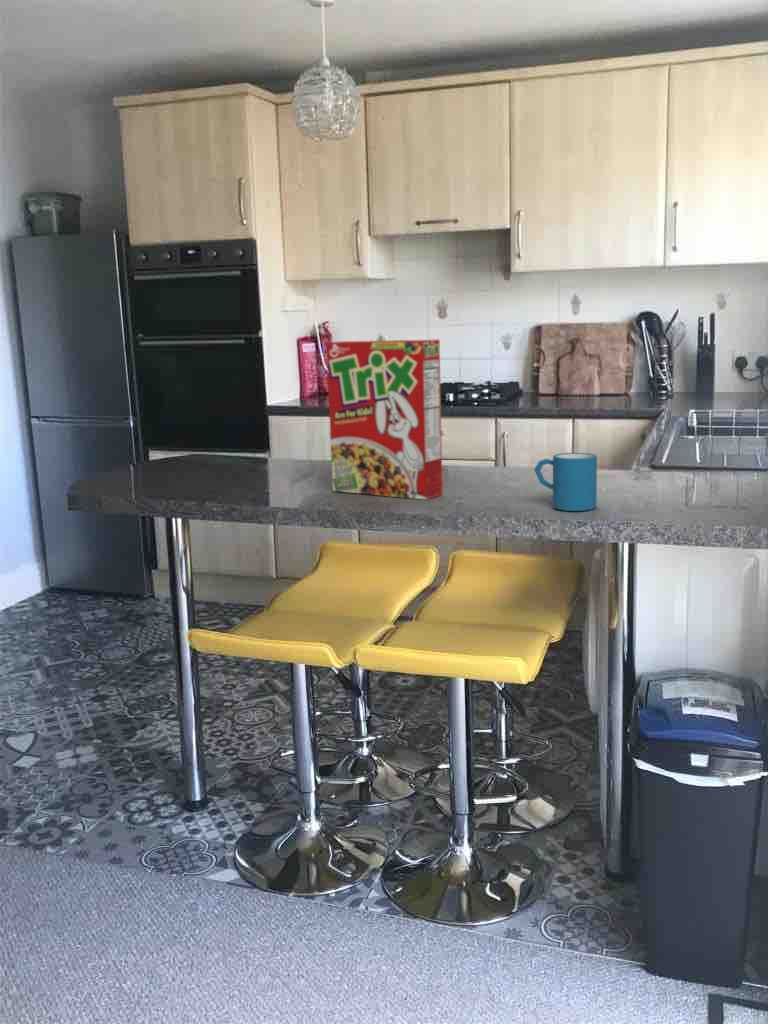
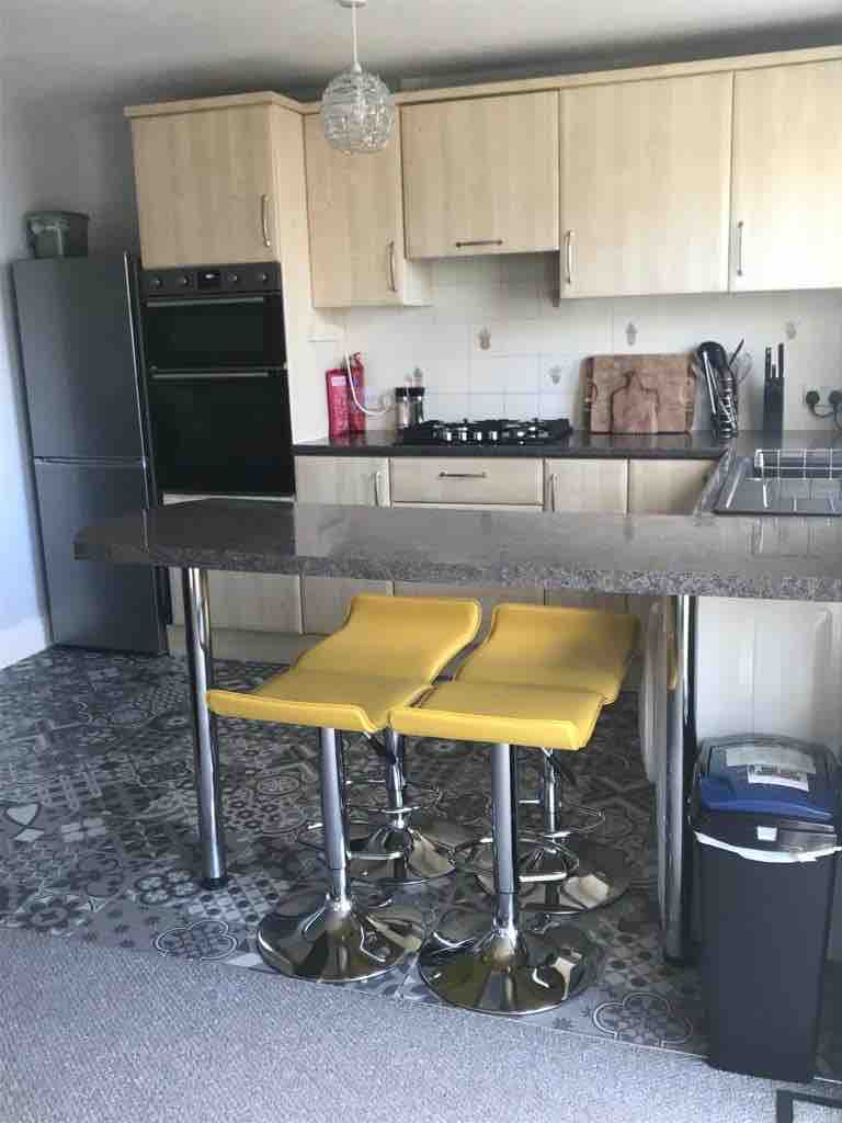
- mug [533,452,598,512]
- cereal box [325,339,444,501]
